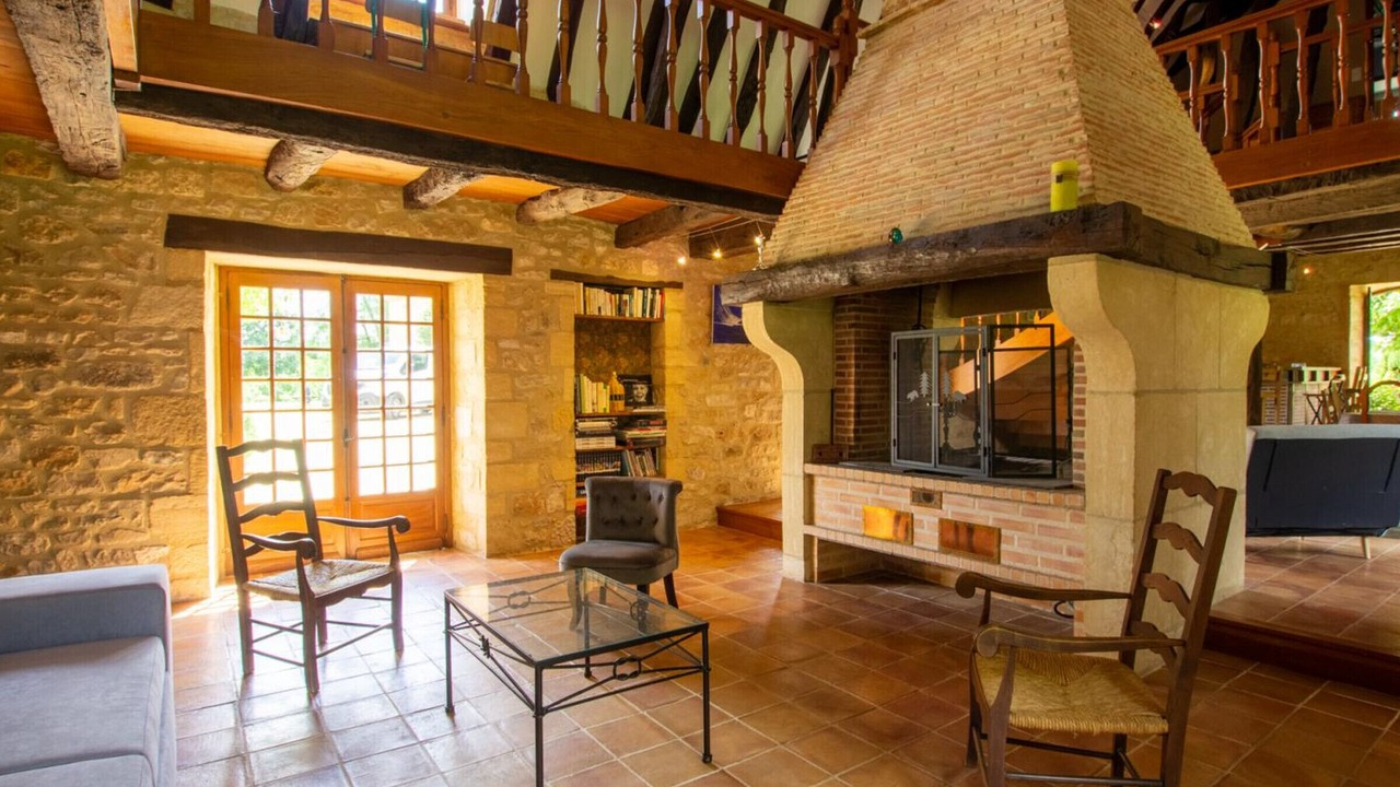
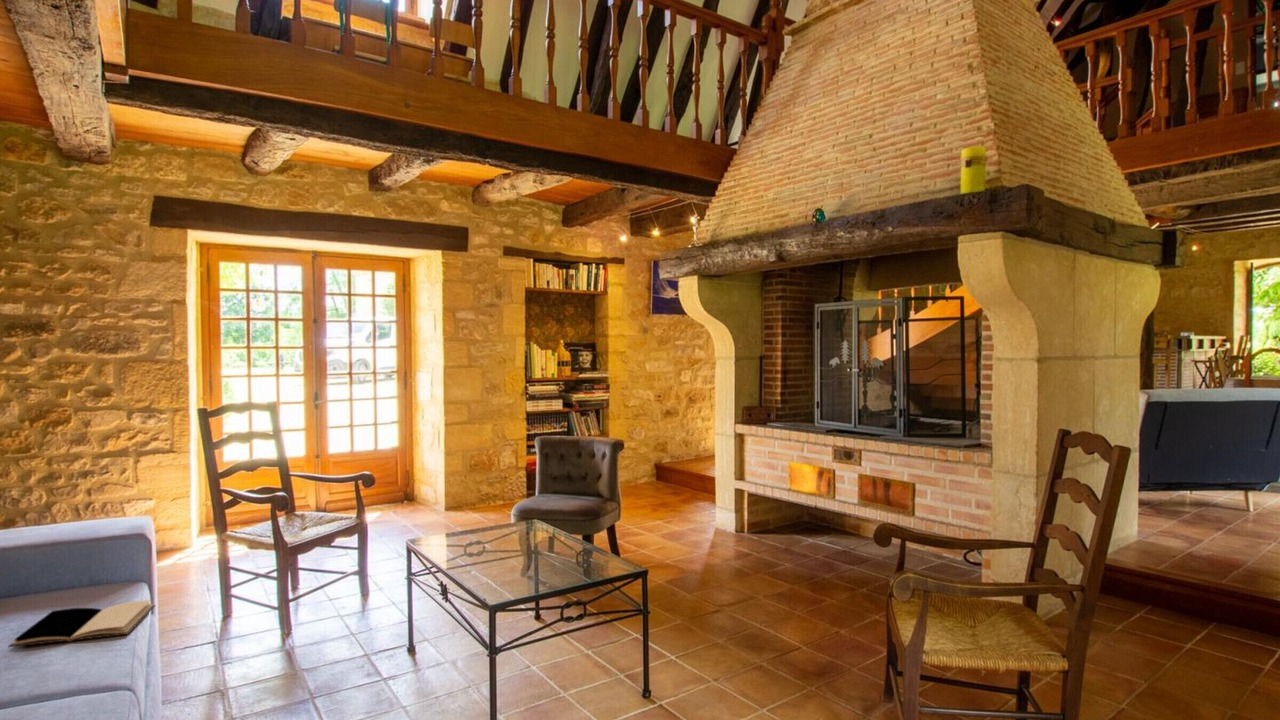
+ book [7,599,157,648]
